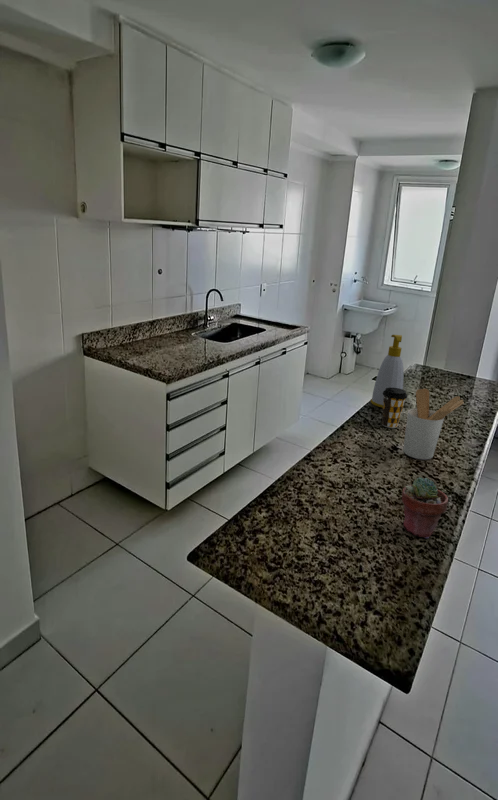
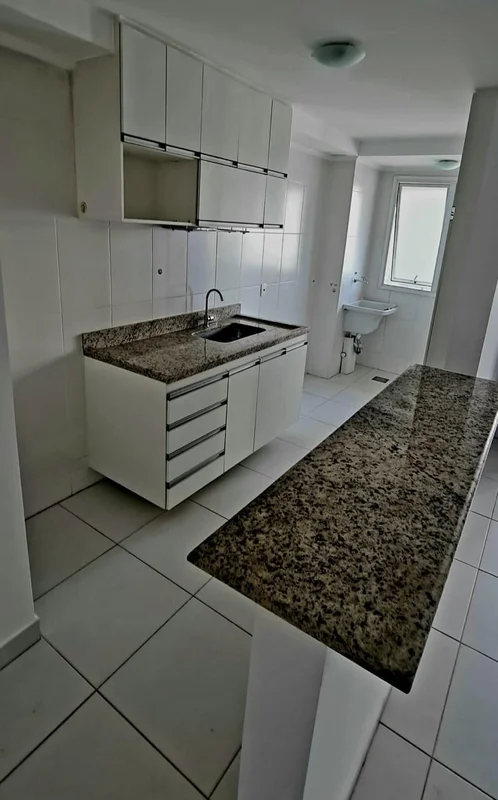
- utensil holder [402,388,465,460]
- coffee cup [381,388,408,429]
- soap bottle [370,334,405,409]
- potted succulent [401,476,449,540]
